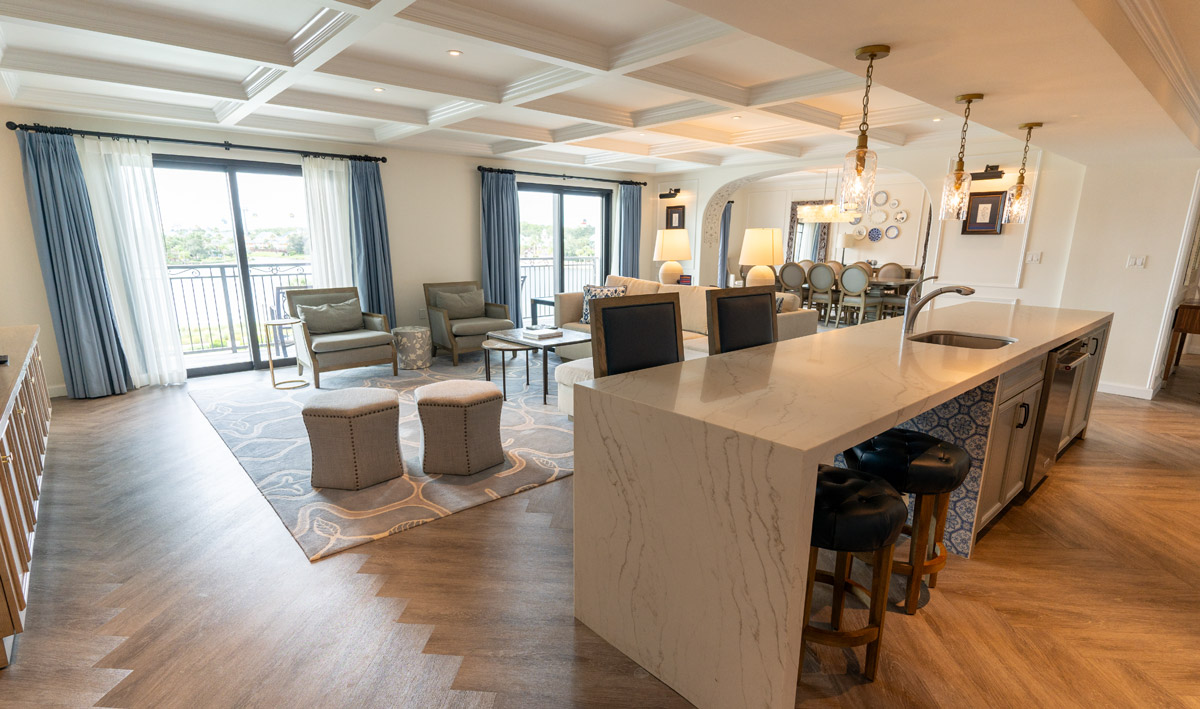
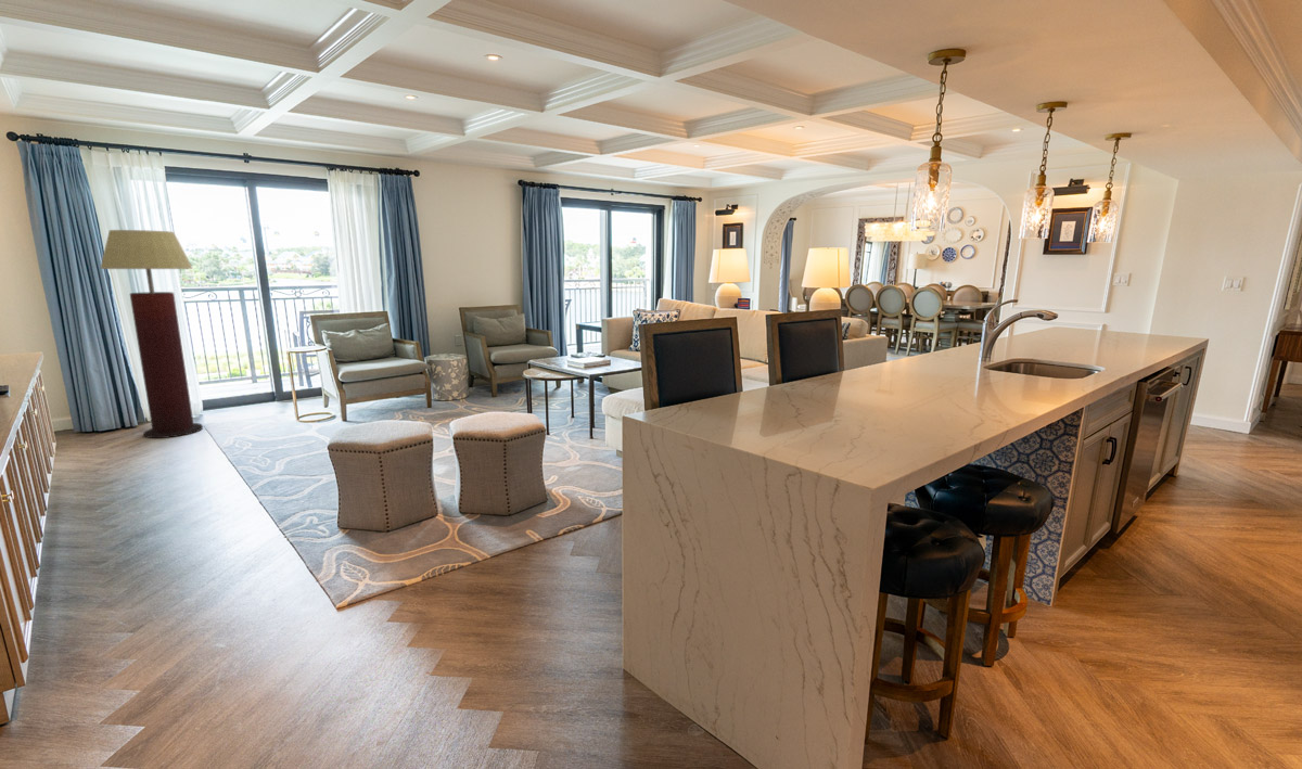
+ floor lamp [100,229,204,439]
